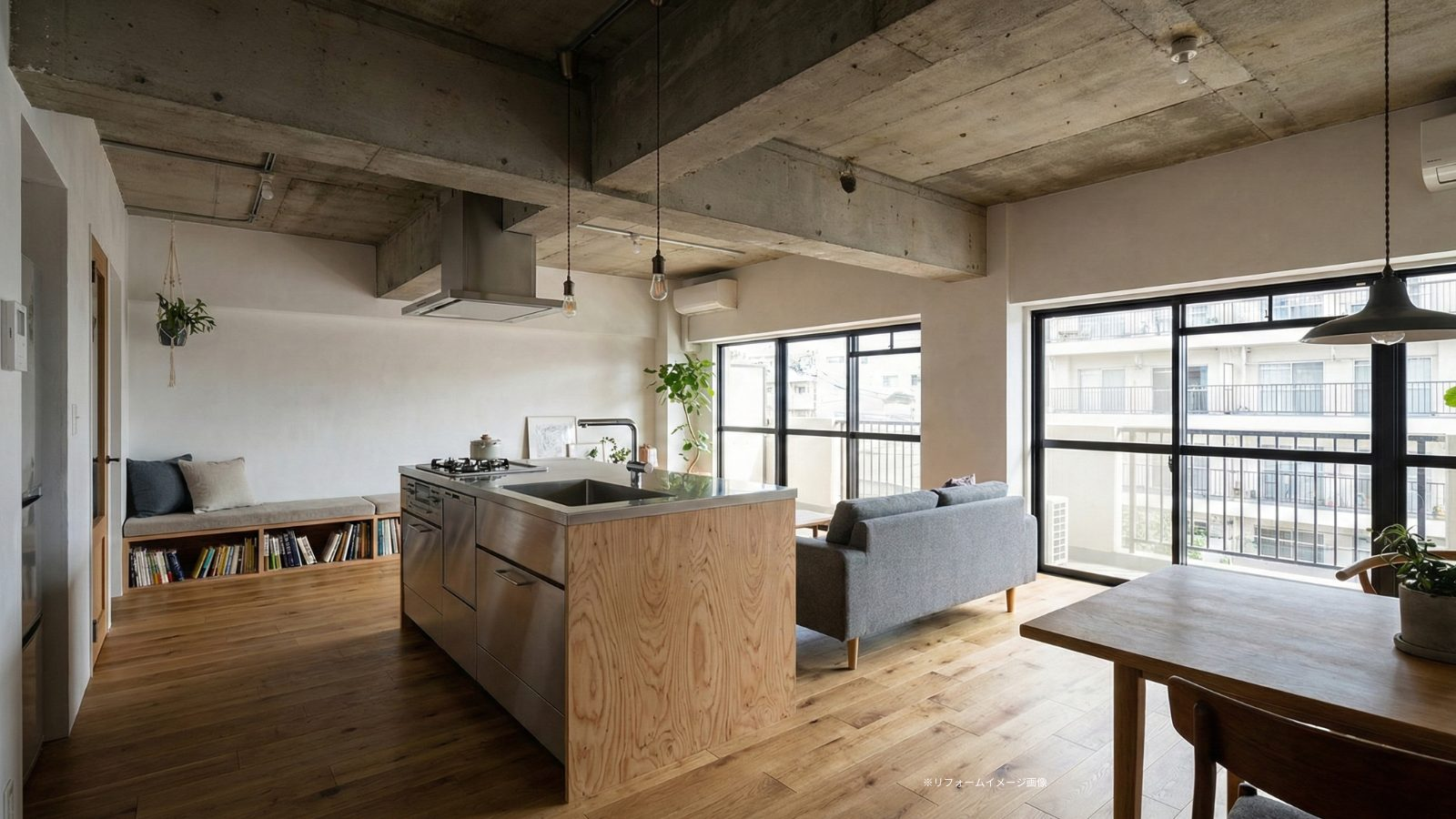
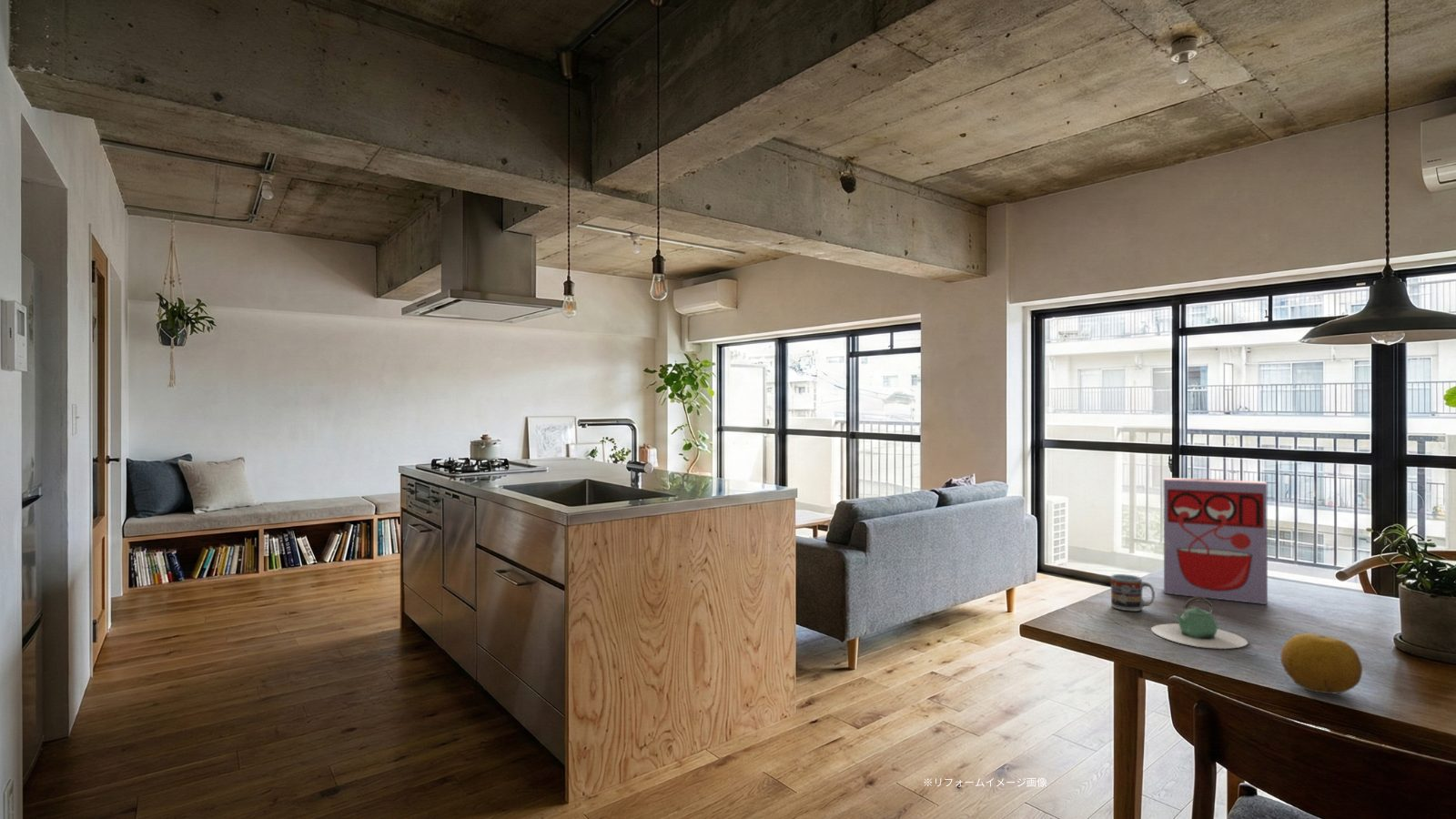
+ teapot [1150,597,1249,650]
+ cereal box [1163,477,1269,605]
+ fruit [1279,632,1363,695]
+ cup [1109,573,1156,612]
